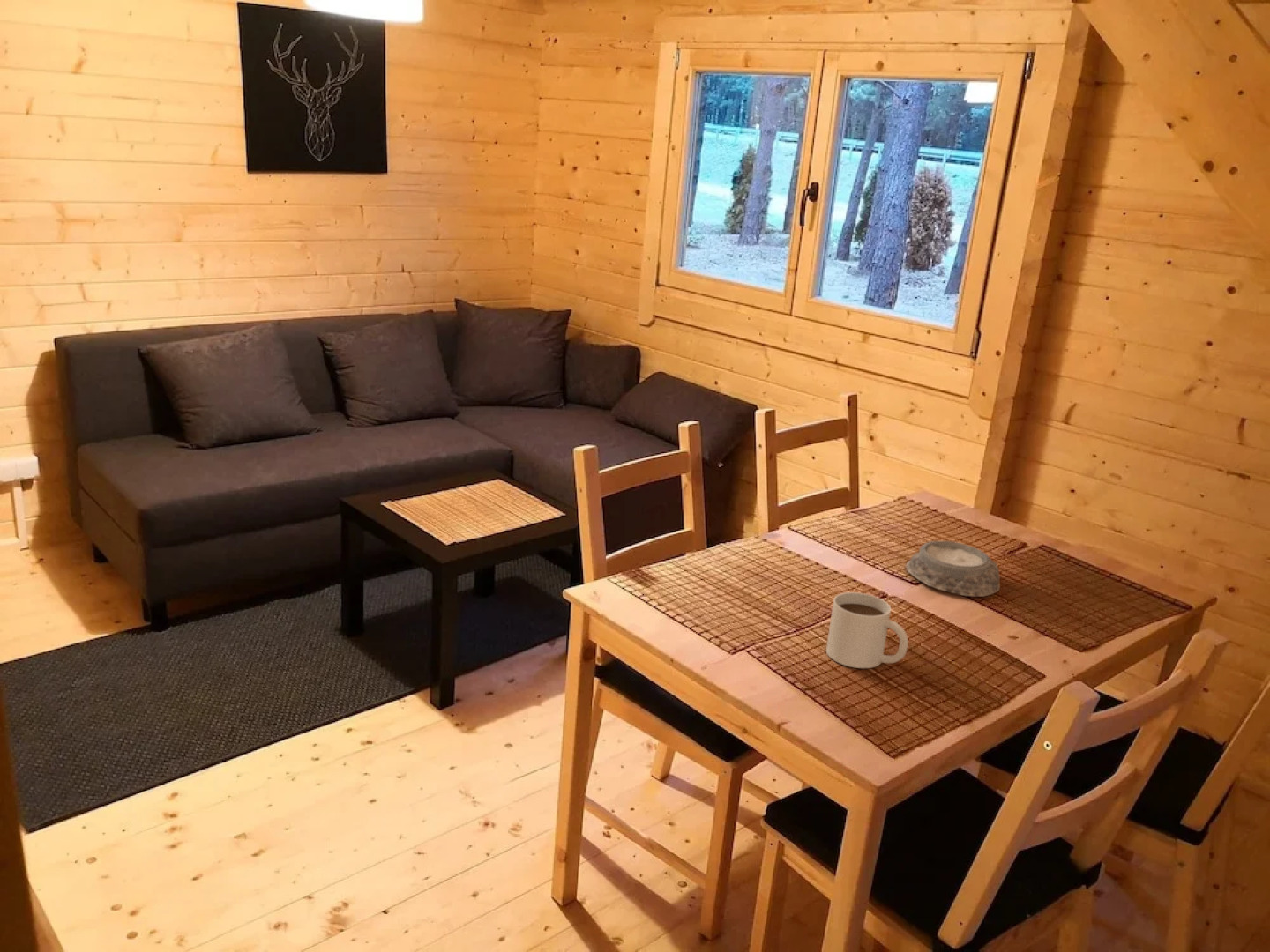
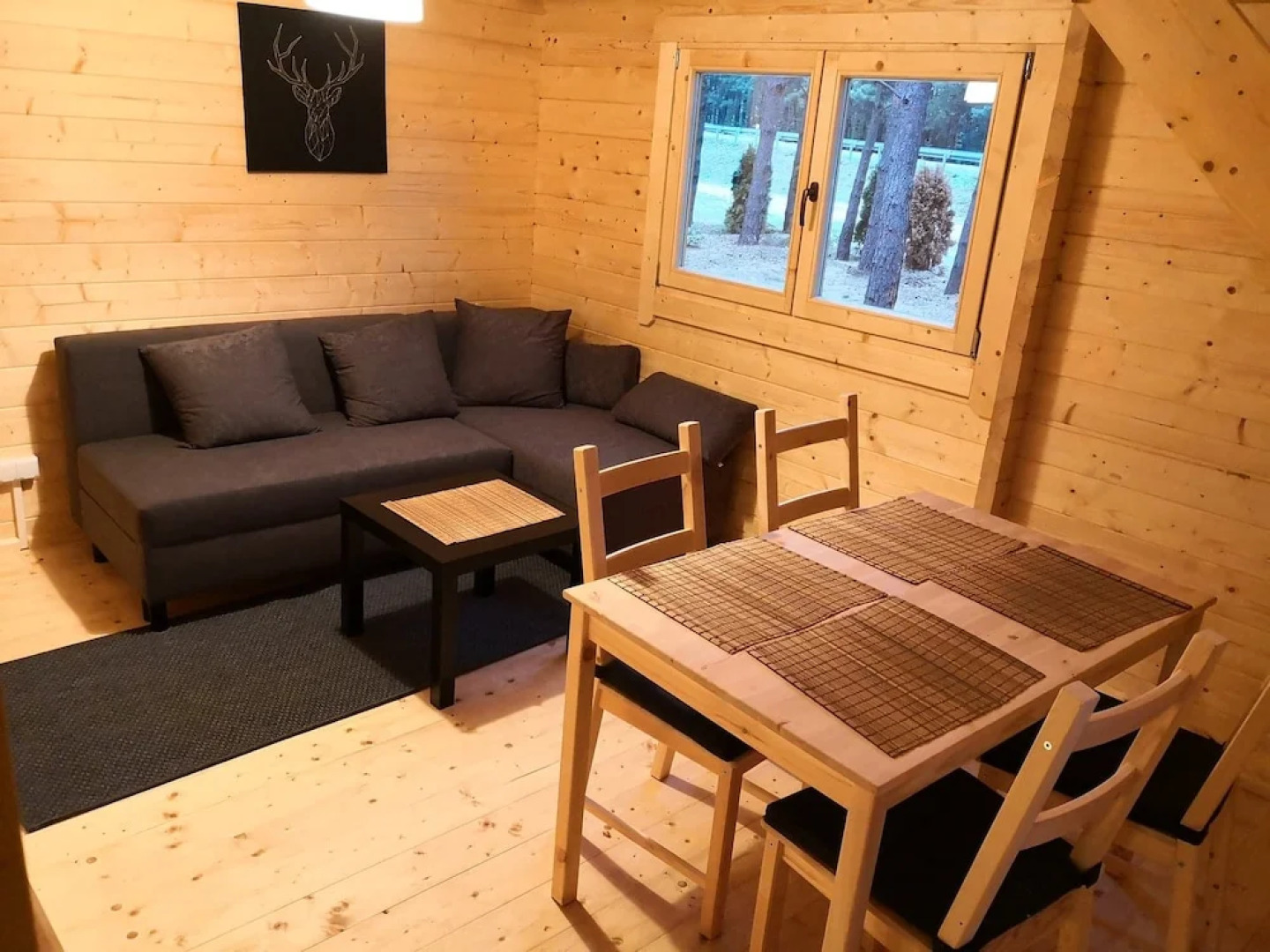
- mug [826,591,909,669]
- mortar [905,540,1001,598]
